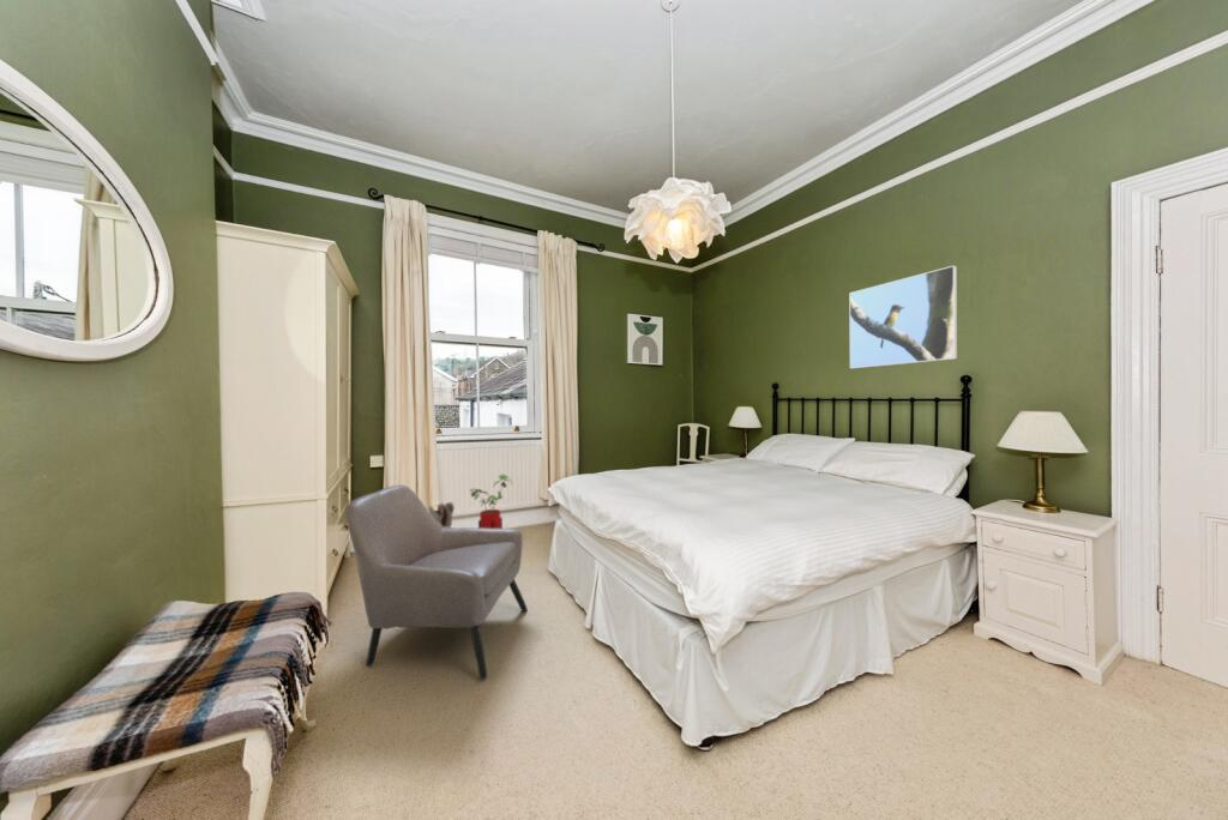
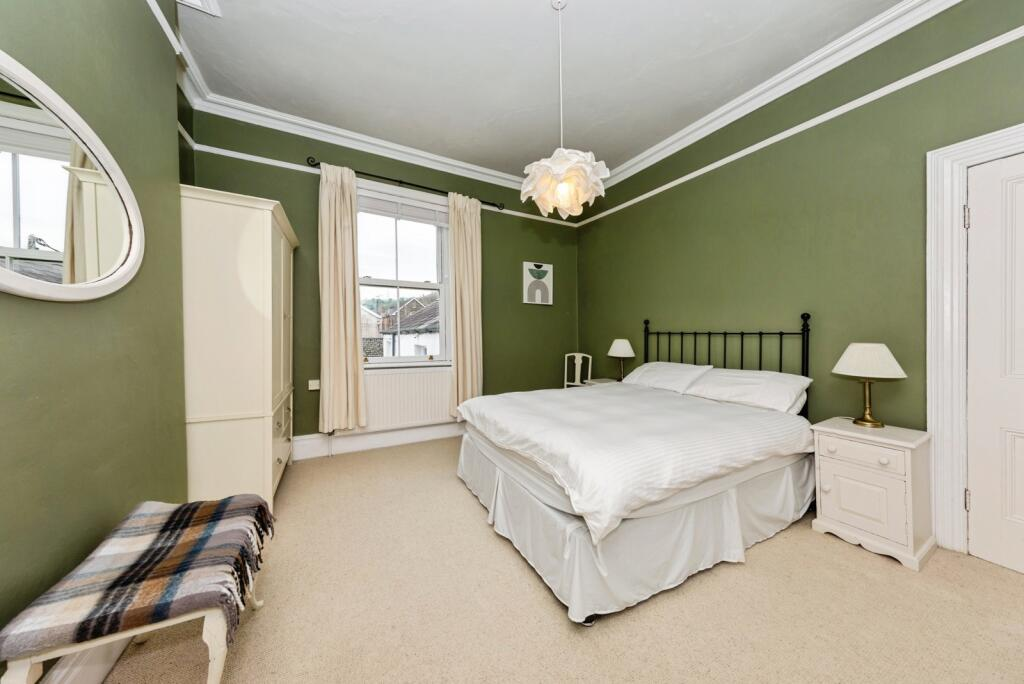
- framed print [849,264,958,369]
- boots [428,501,456,527]
- house plant [469,472,513,529]
- armchair [344,484,529,680]
